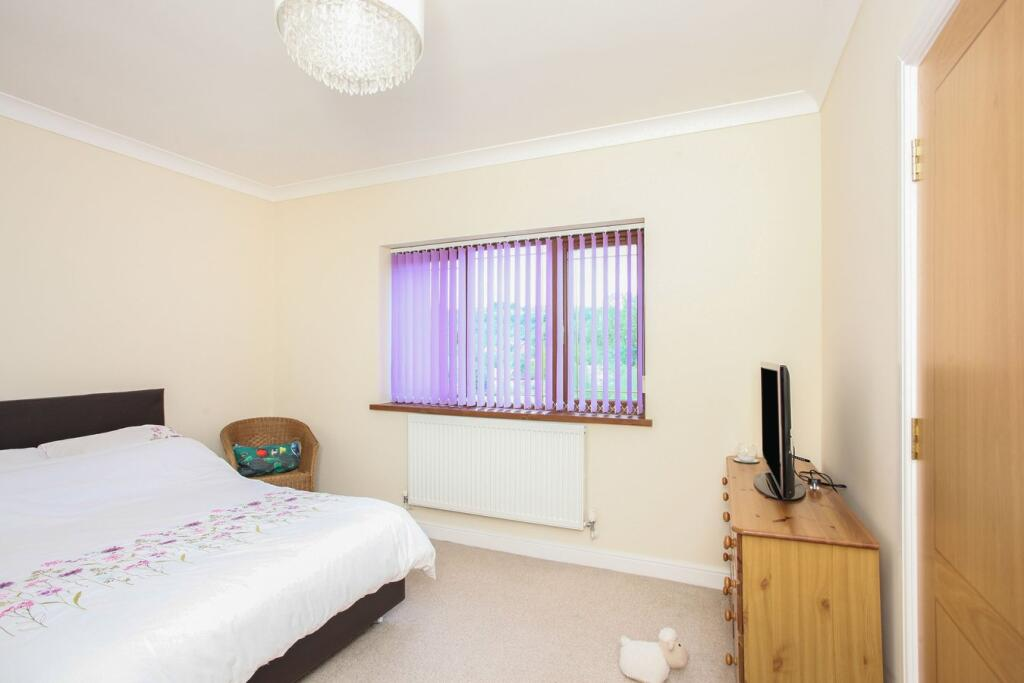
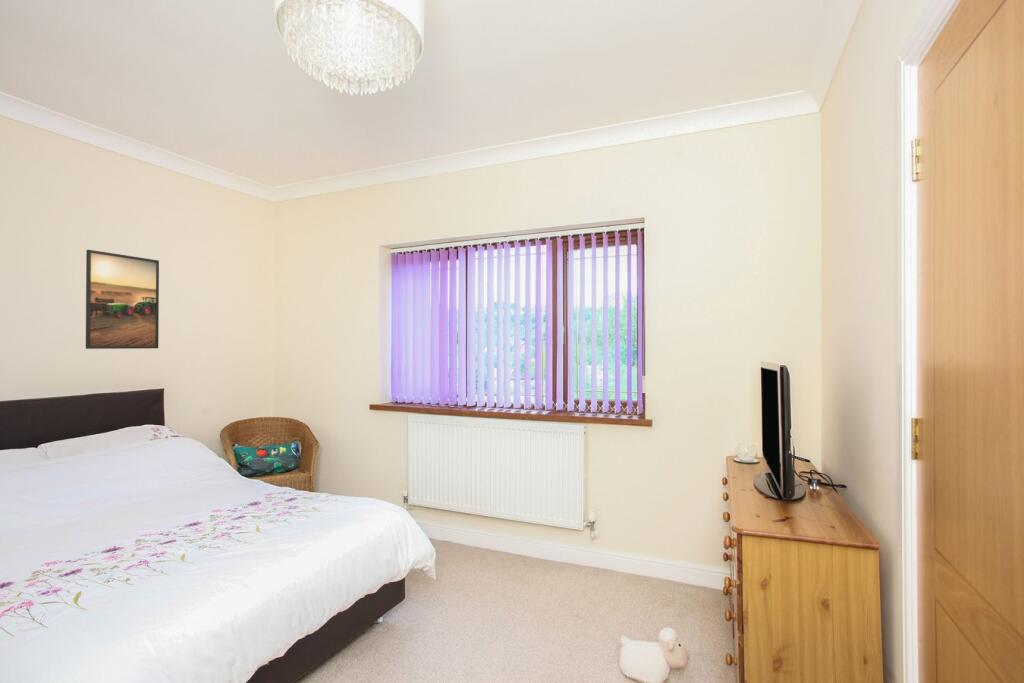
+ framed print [85,249,160,350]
